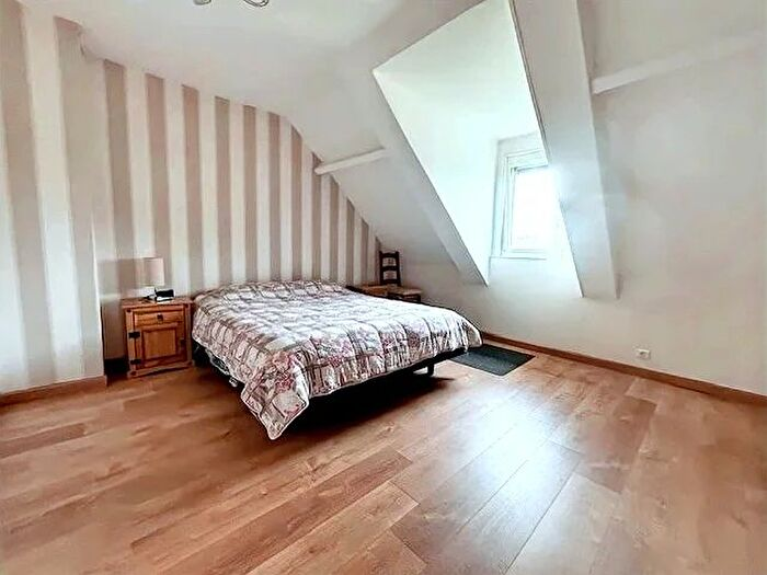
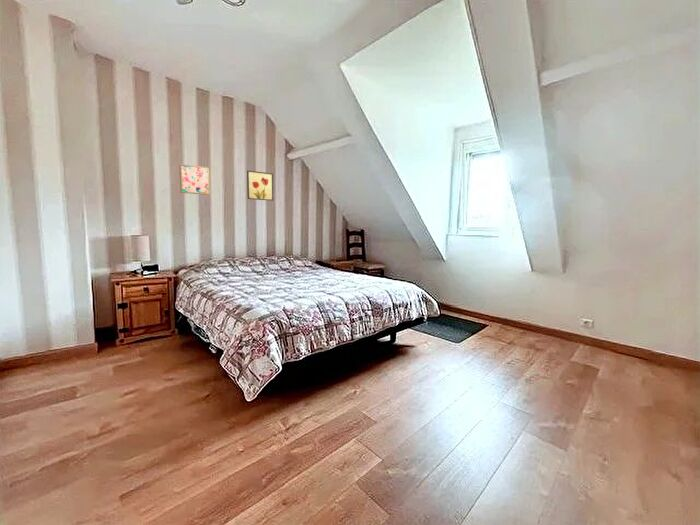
+ wall art [246,170,274,202]
+ wall art [178,163,211,196]
